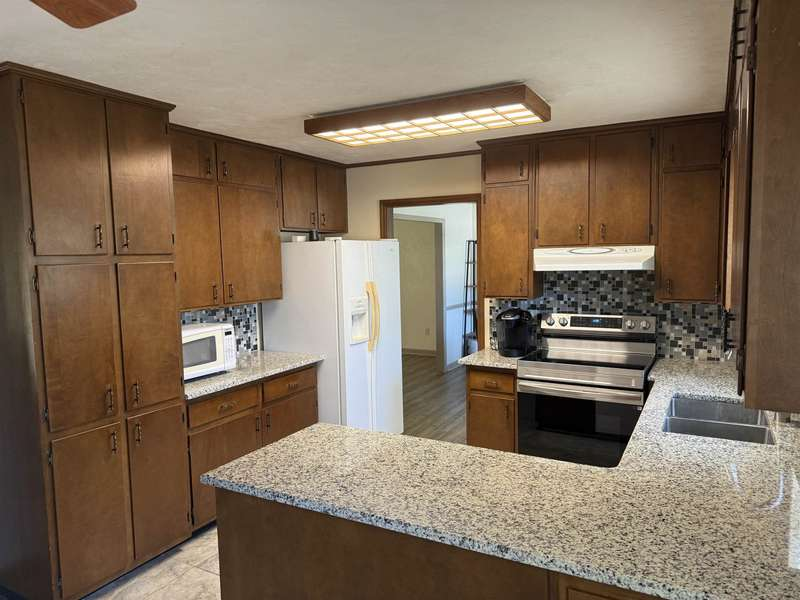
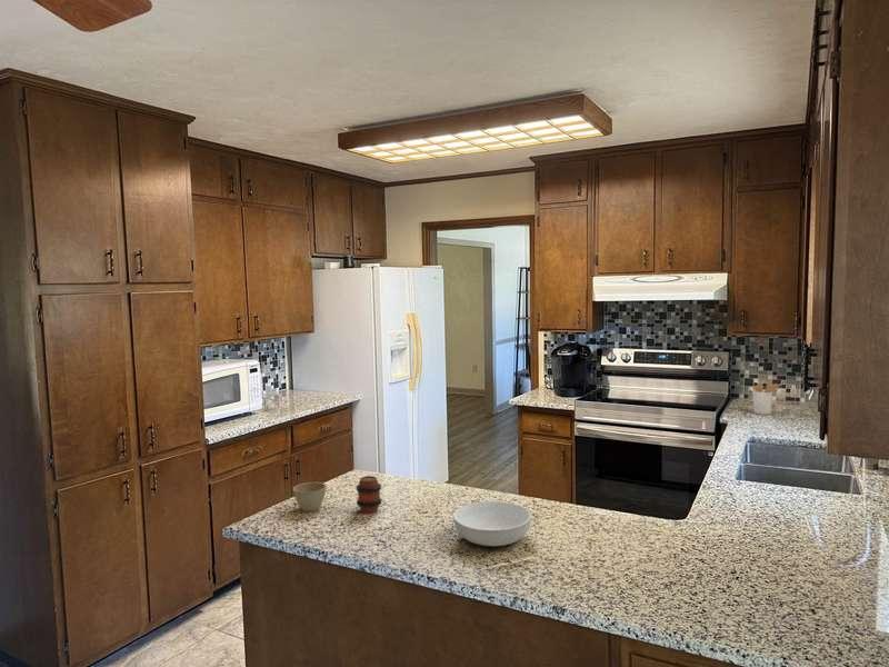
+ utensil holder [751,378,782,416]
+ serving bowl [452,500,532,547]
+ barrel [356,475,382,515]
+ flower pot [292,481,327,512]
